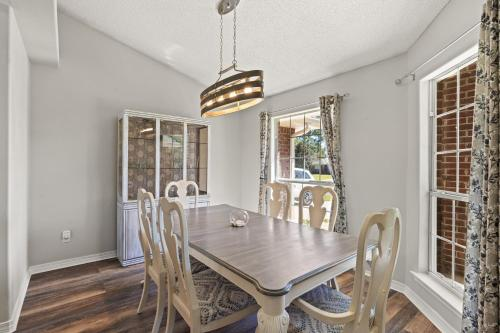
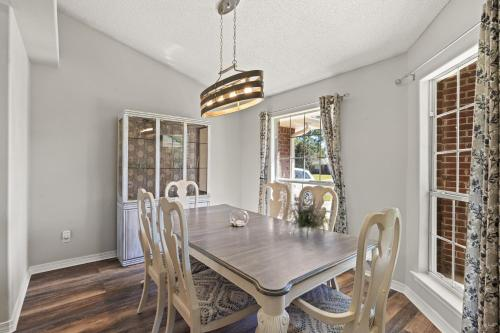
+ plant [279,195,341,241]
